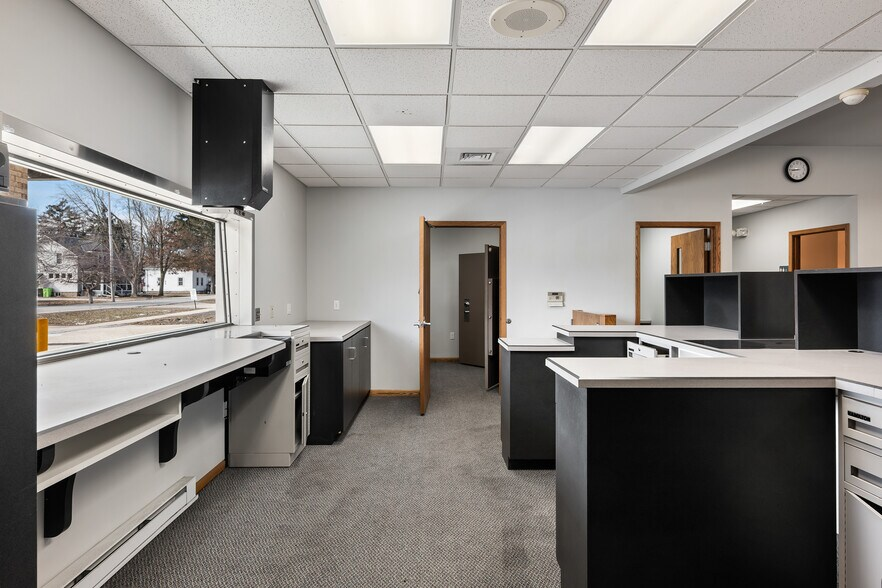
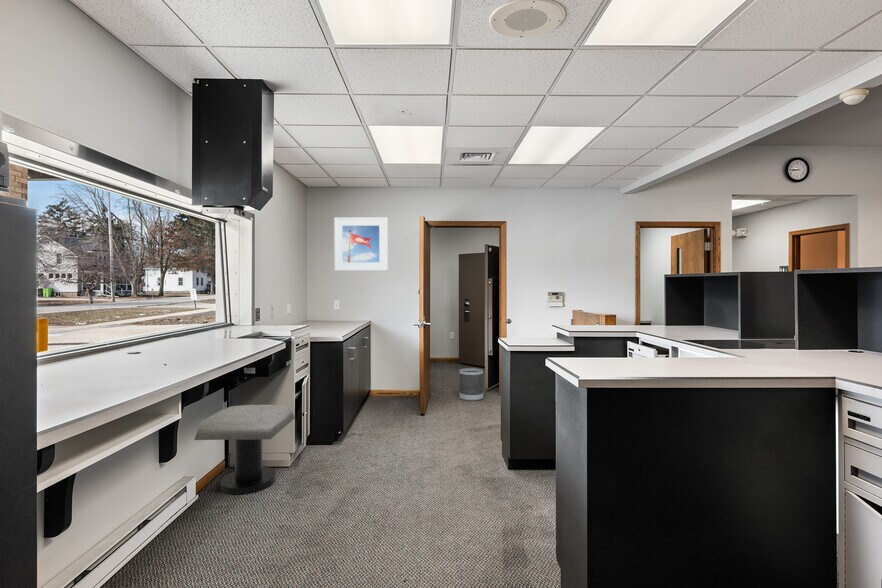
+ stool [193,404,296,496]
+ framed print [333,216,389,272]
+ wastebasket [458,367,484,402]
